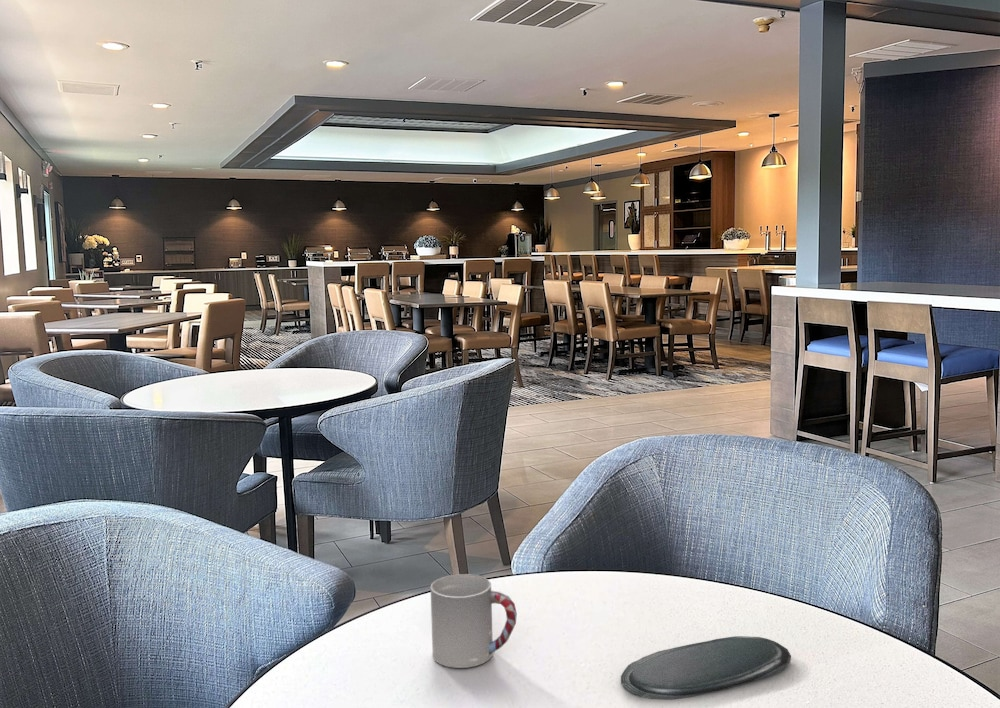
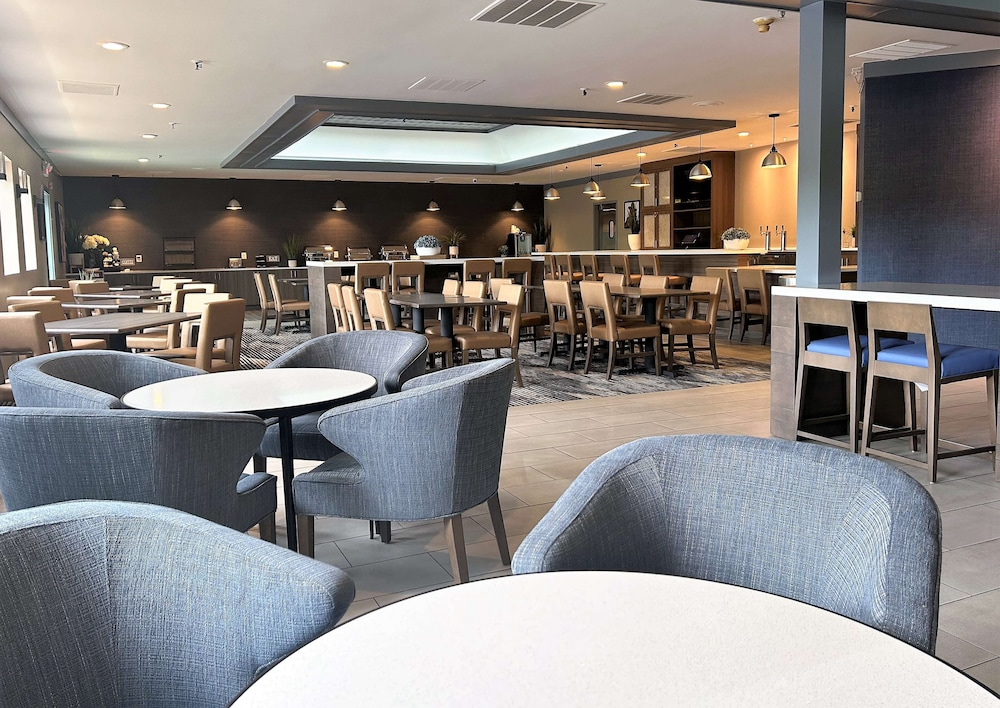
- cup [429,573,518,669]
- oval tray [620,635,792,701]
